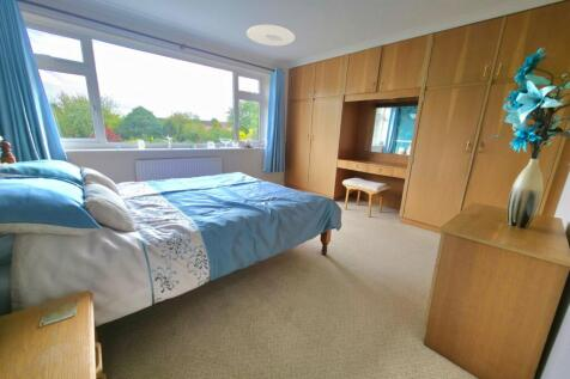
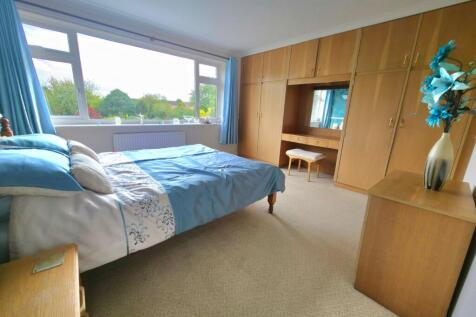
- ceiling light [245,24,296,47]
